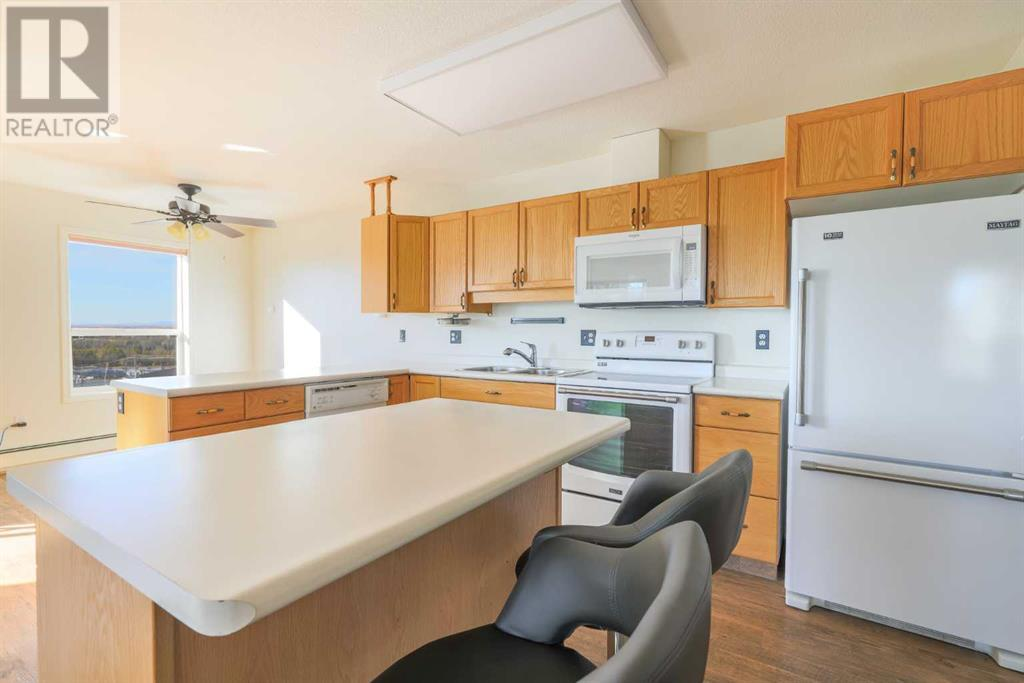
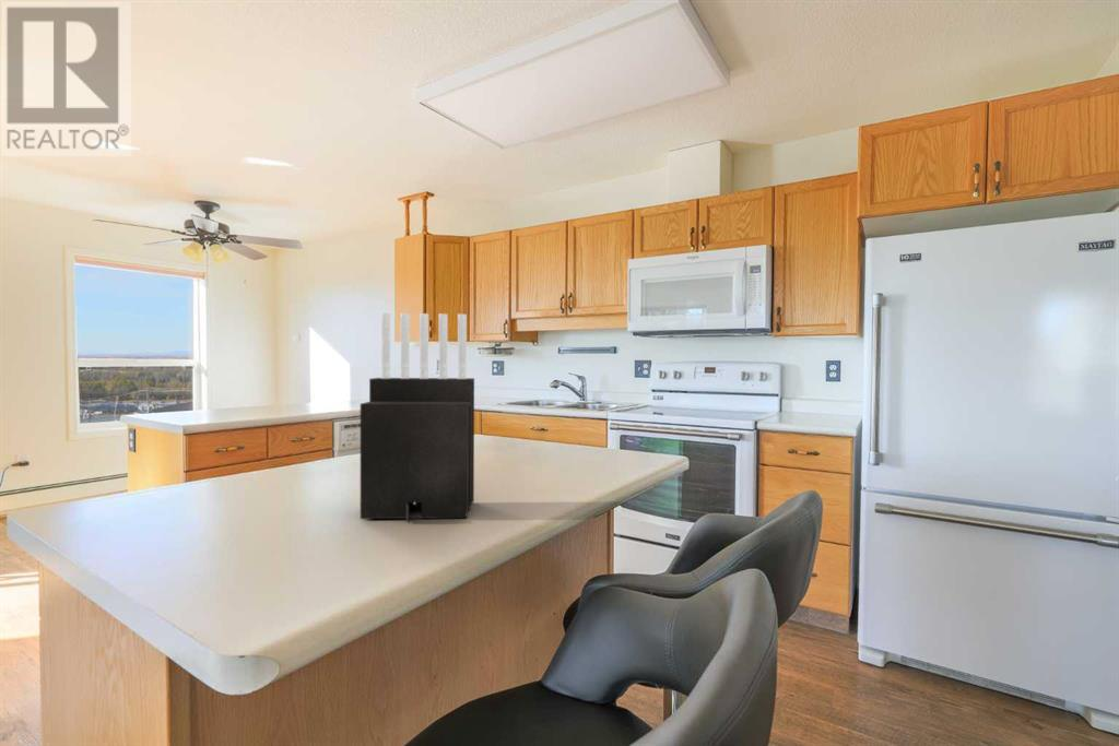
+ knife block [360,312,475,524]
